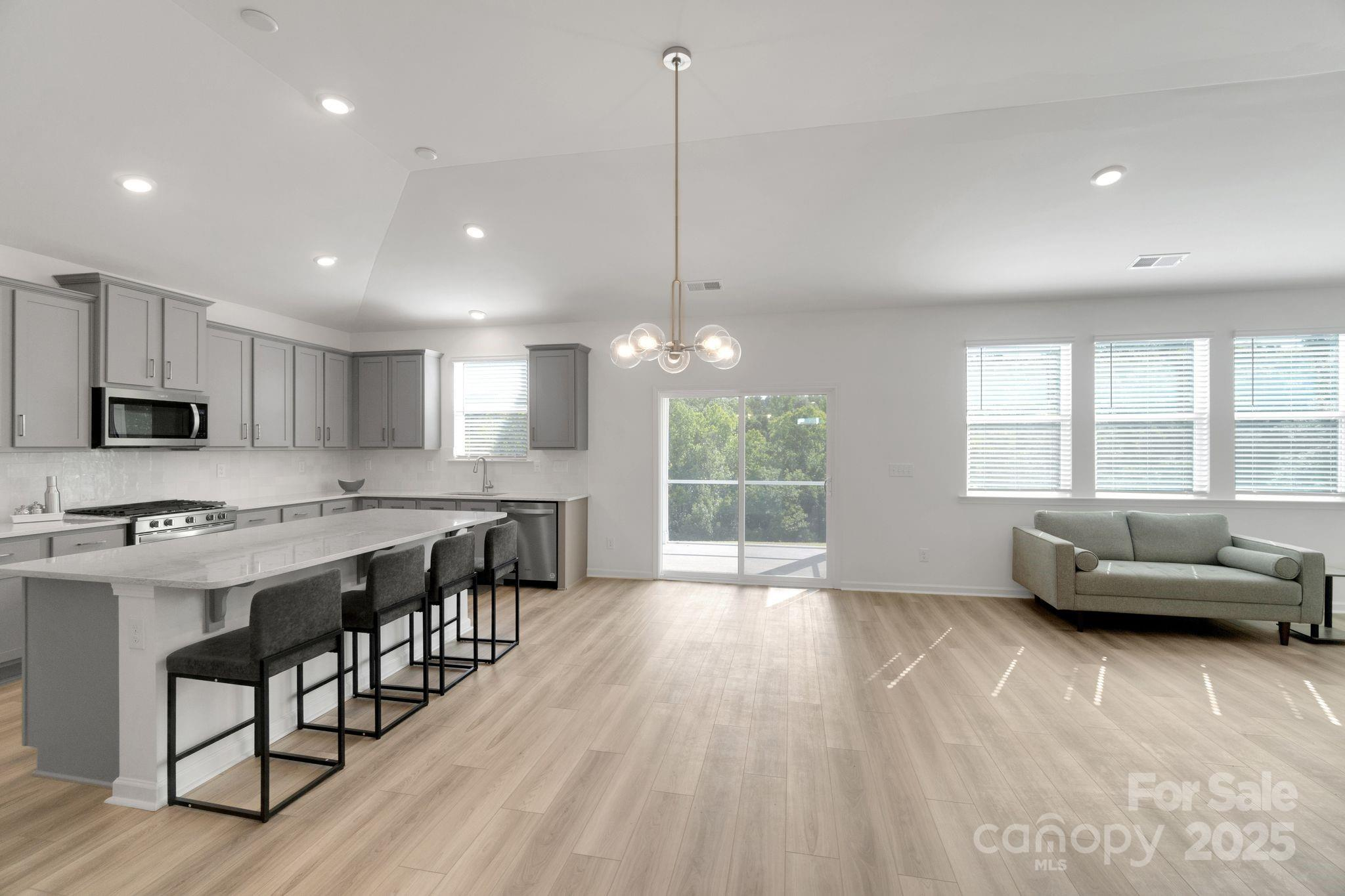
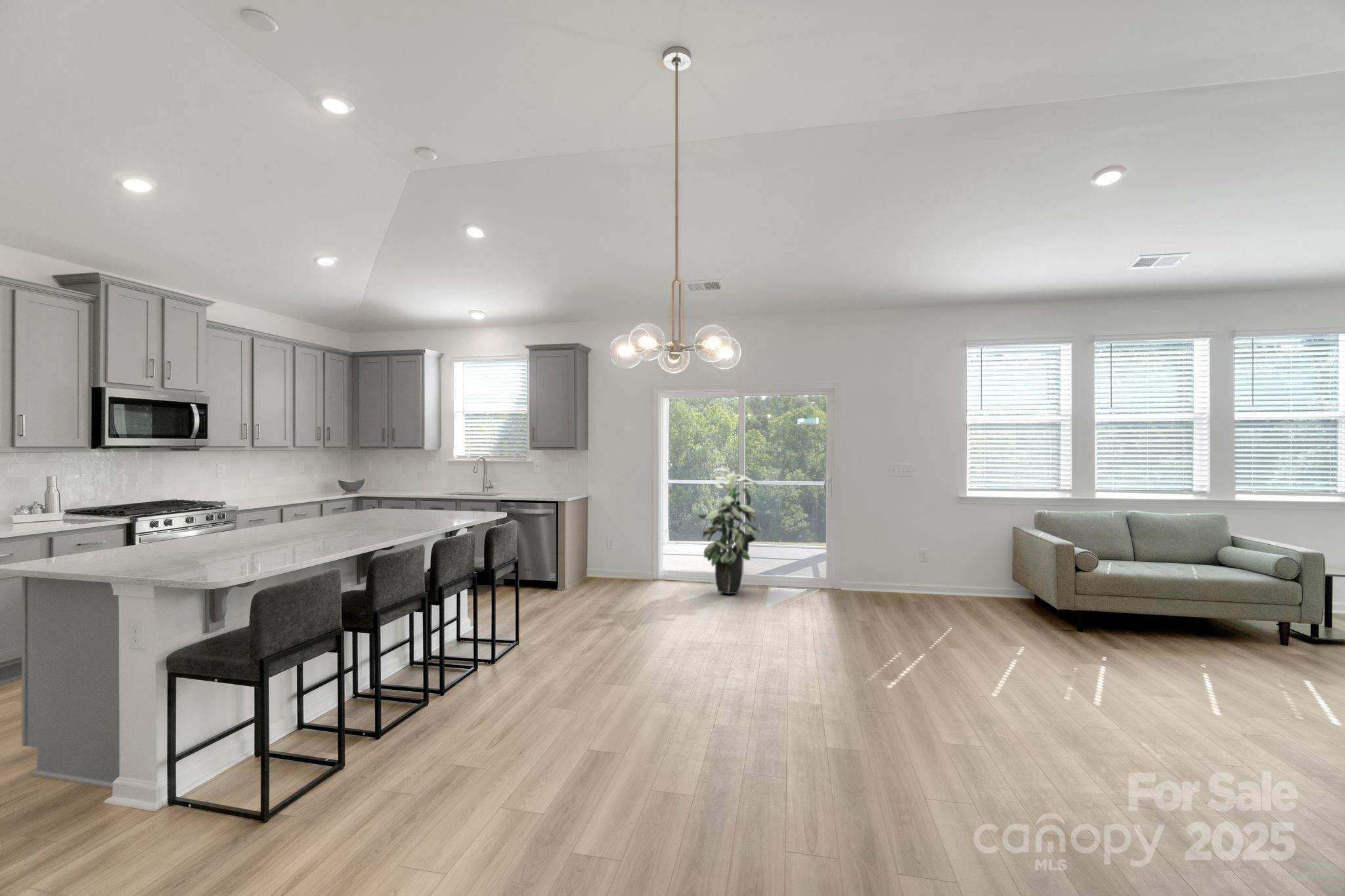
+ indoor plant [696,467,761,595]
